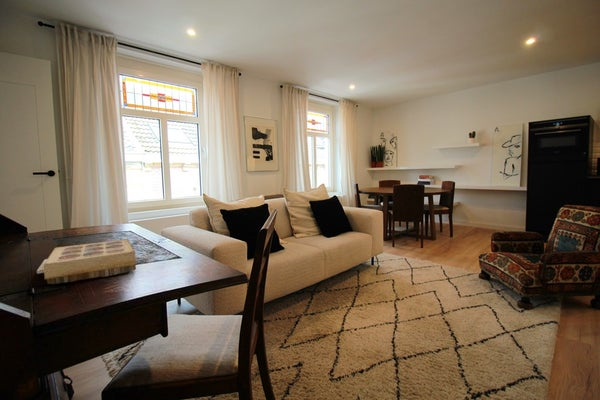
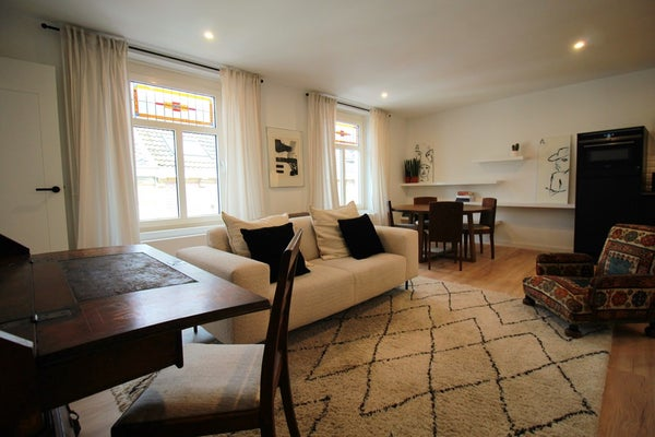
- book [36,238,137,285]
